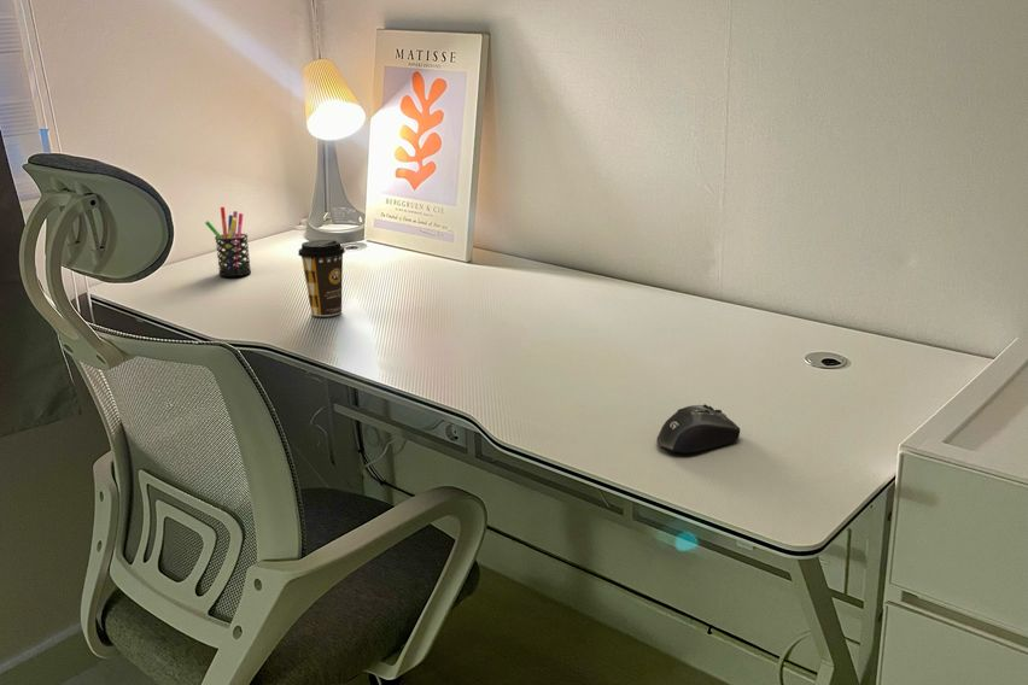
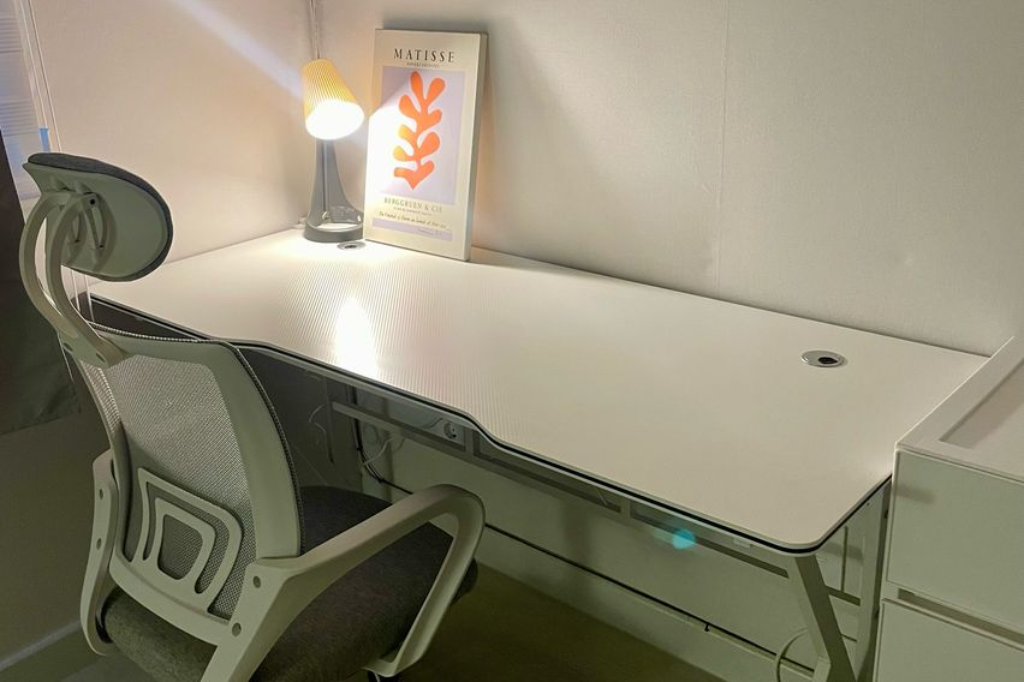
- coffee cup [297,239,346,317]
- computer mouse [655,403,741,453]
- pen holder [204,206,252,277]
